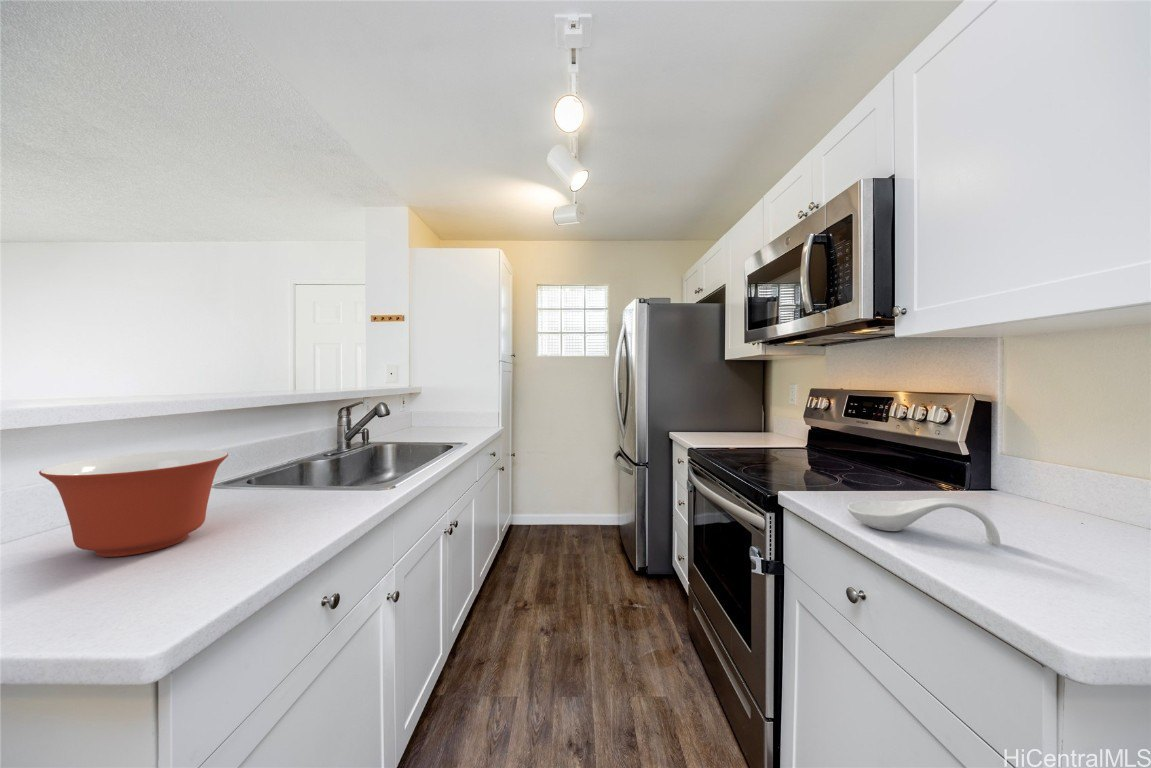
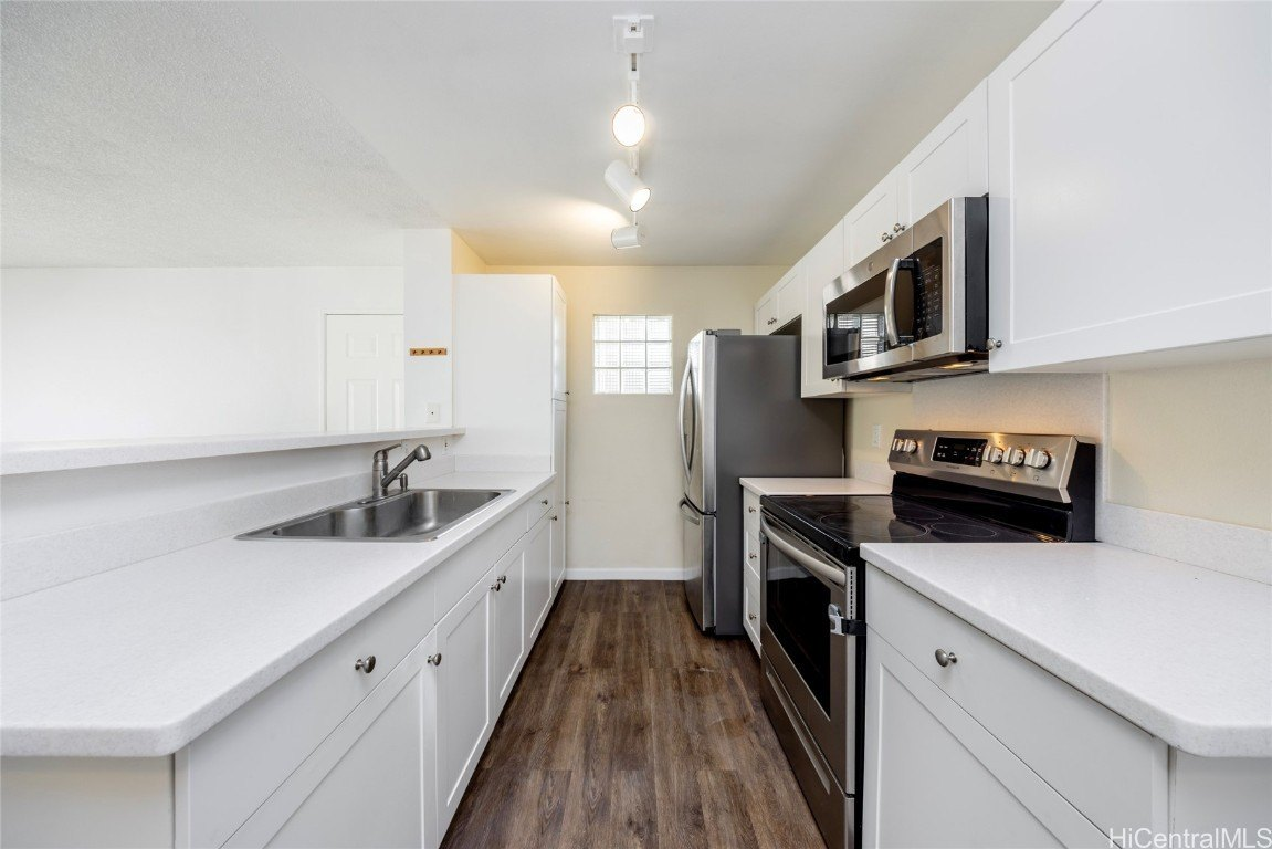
- spoon rest [846,497,1001,546]
- mixing bowl [38,449,229,558]
